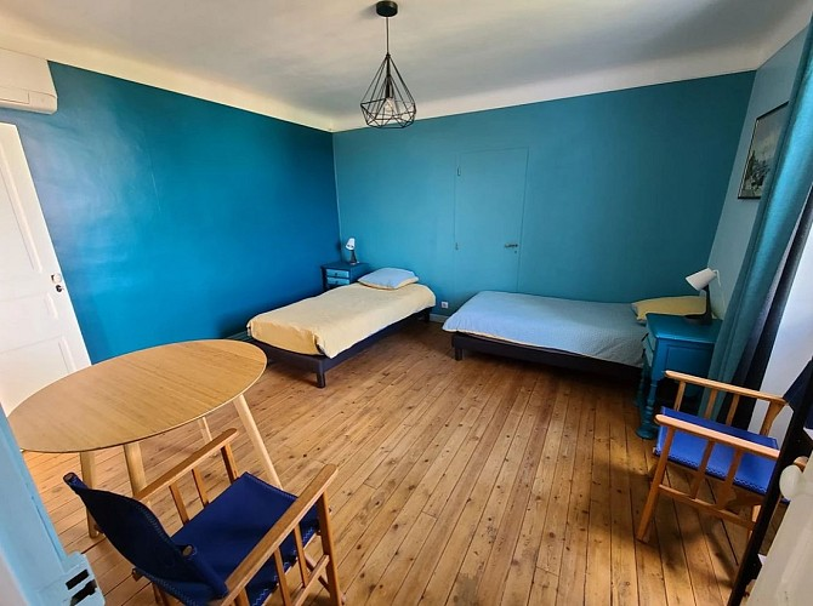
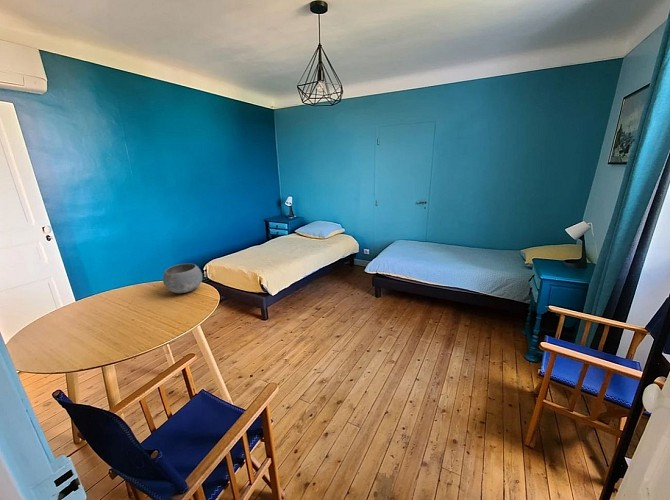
+ bowl [162,263,203,294]
